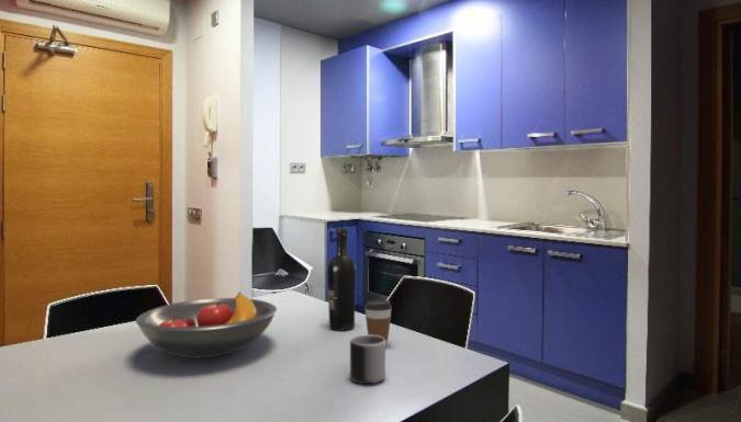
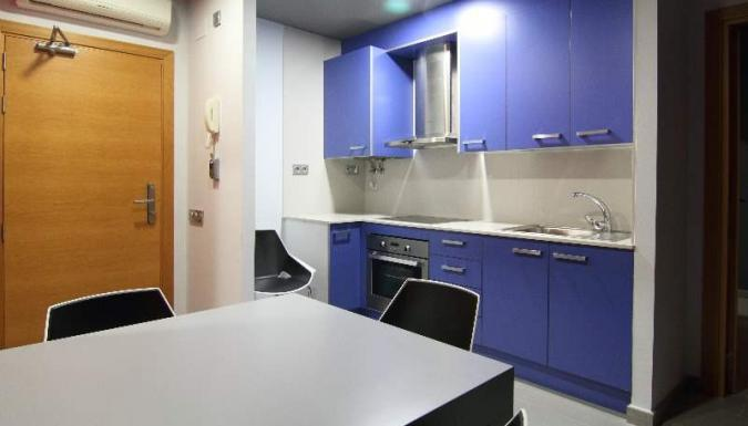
- mug [349,333,386,385]
- fruit bowl [135,292,278,360]
- wine bottle [326,227,357,331]
- coffee cup [363,299,393,347]
